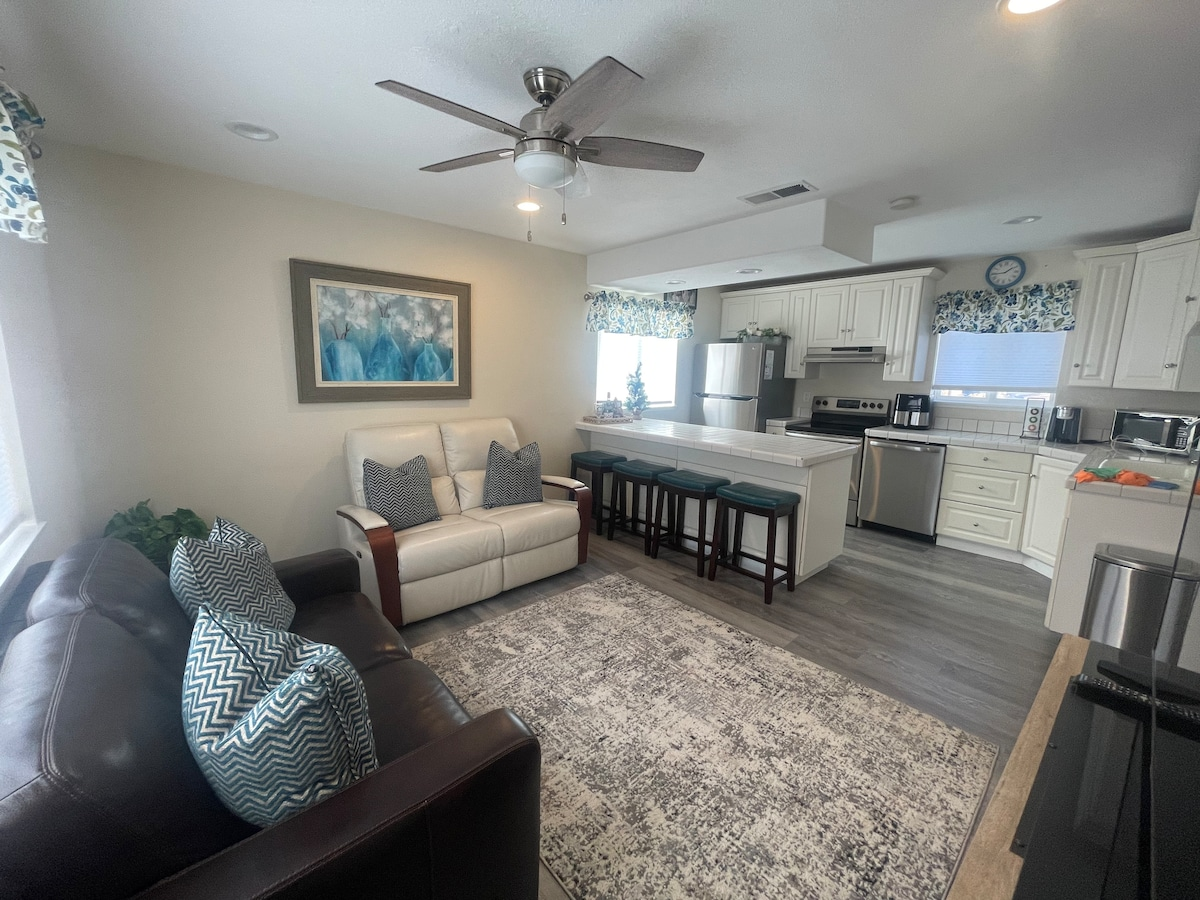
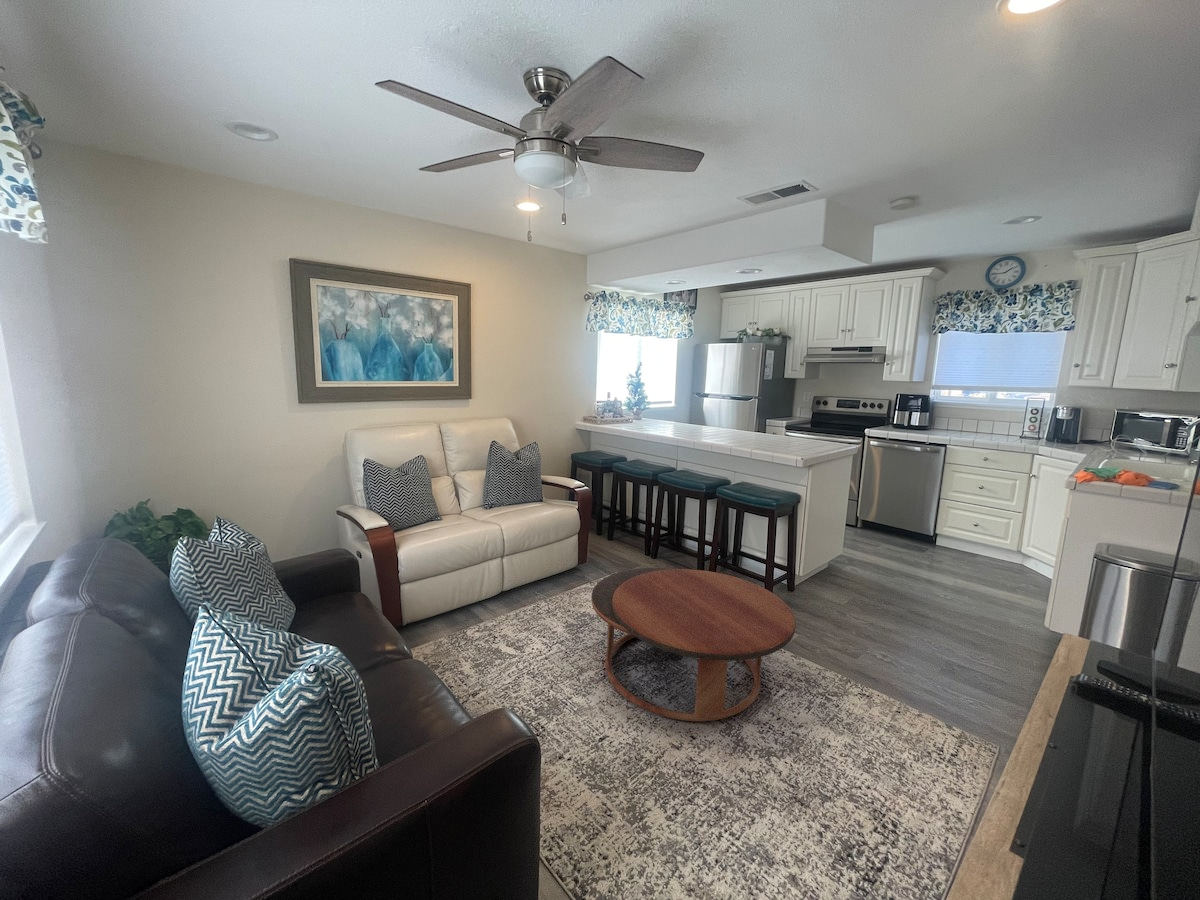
+ coffee table [590,567,797,722]
